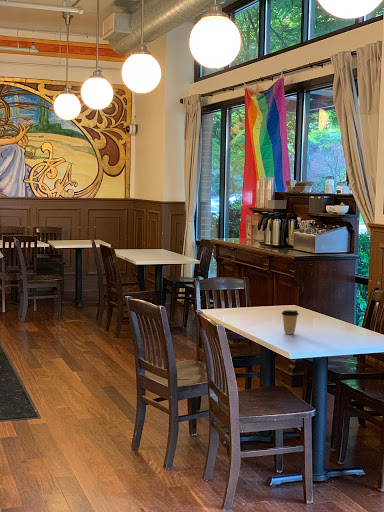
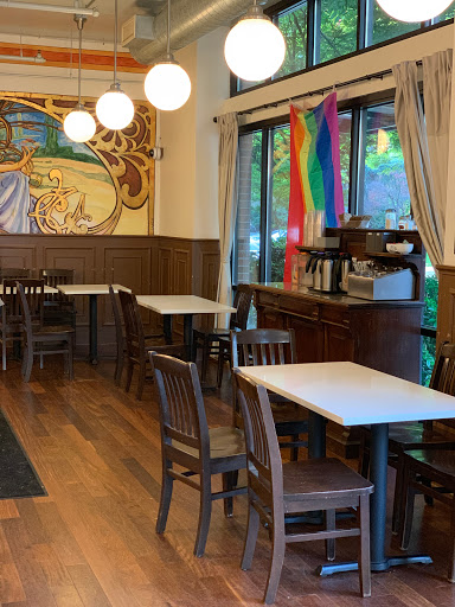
- coffee cup [281,309,300,335]
